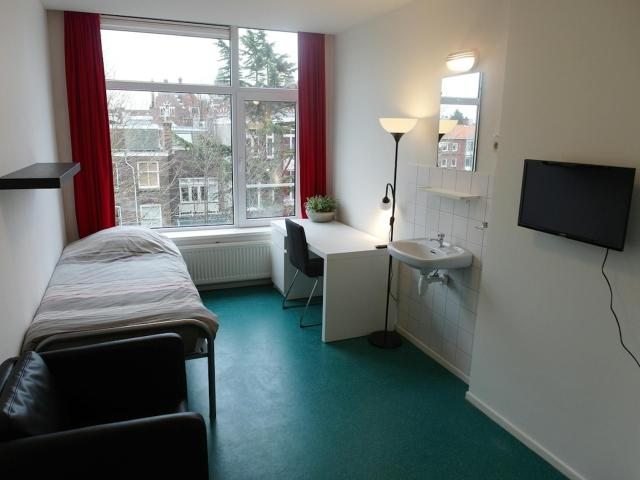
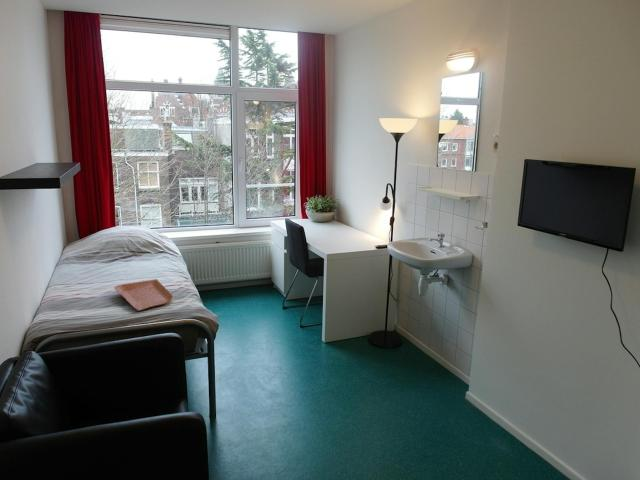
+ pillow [113,278,174,311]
